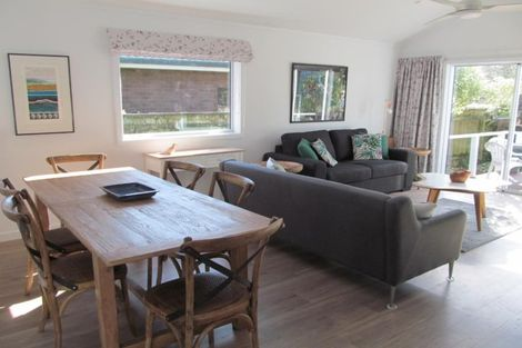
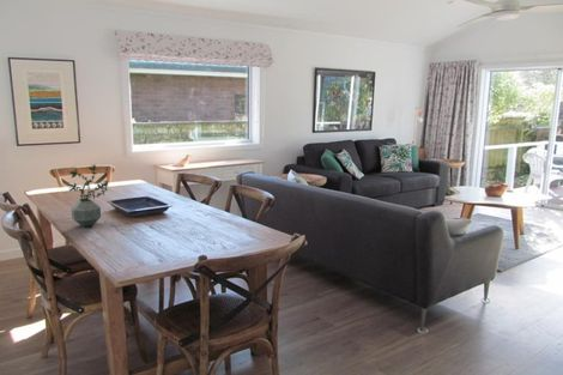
+ potted plant [68,164,109,228]
